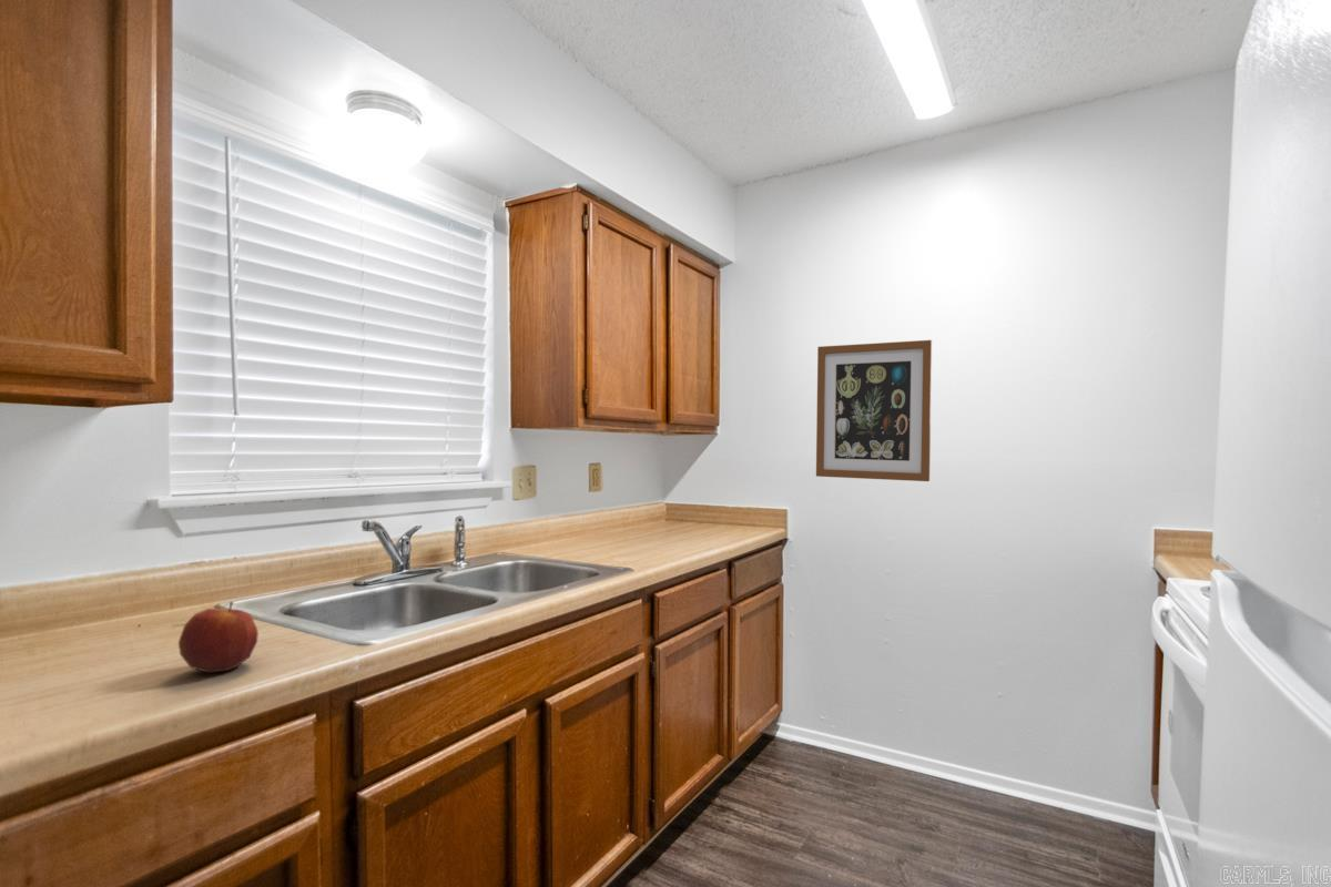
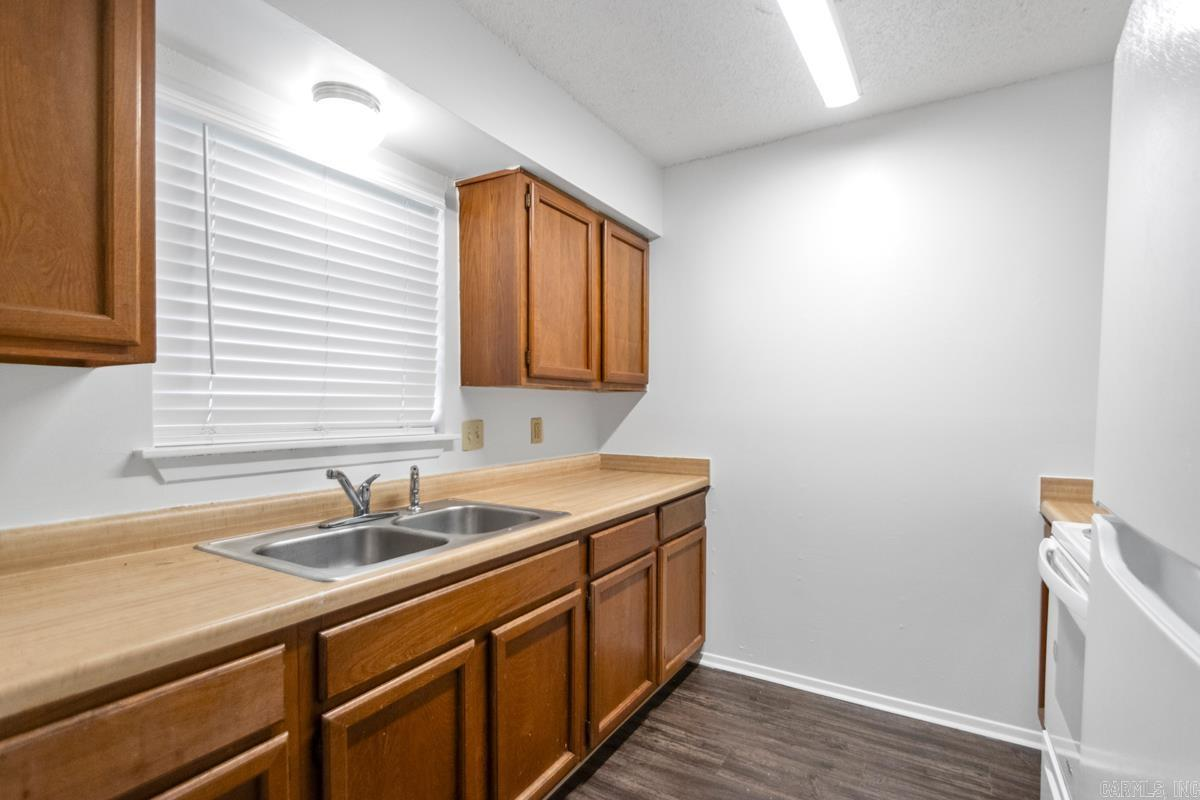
- wall art [815,339,933,482]
- apple [177,601,260,674]
